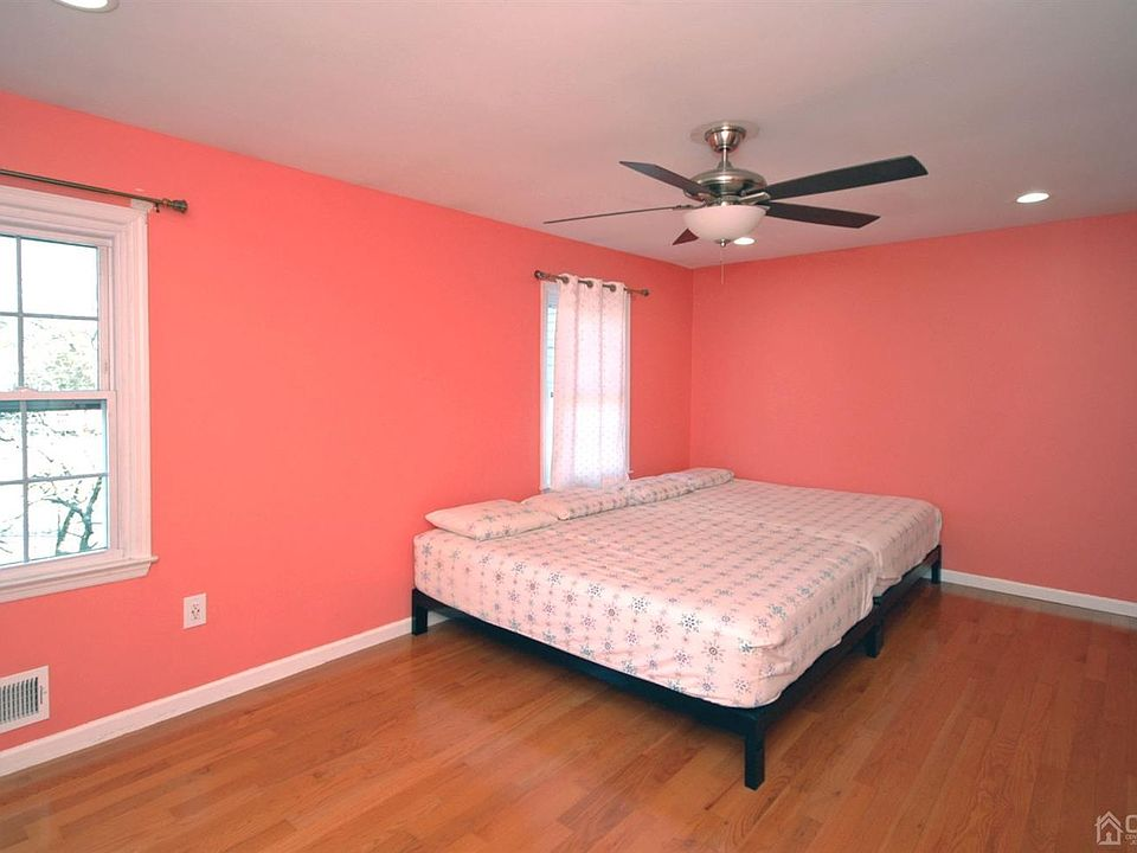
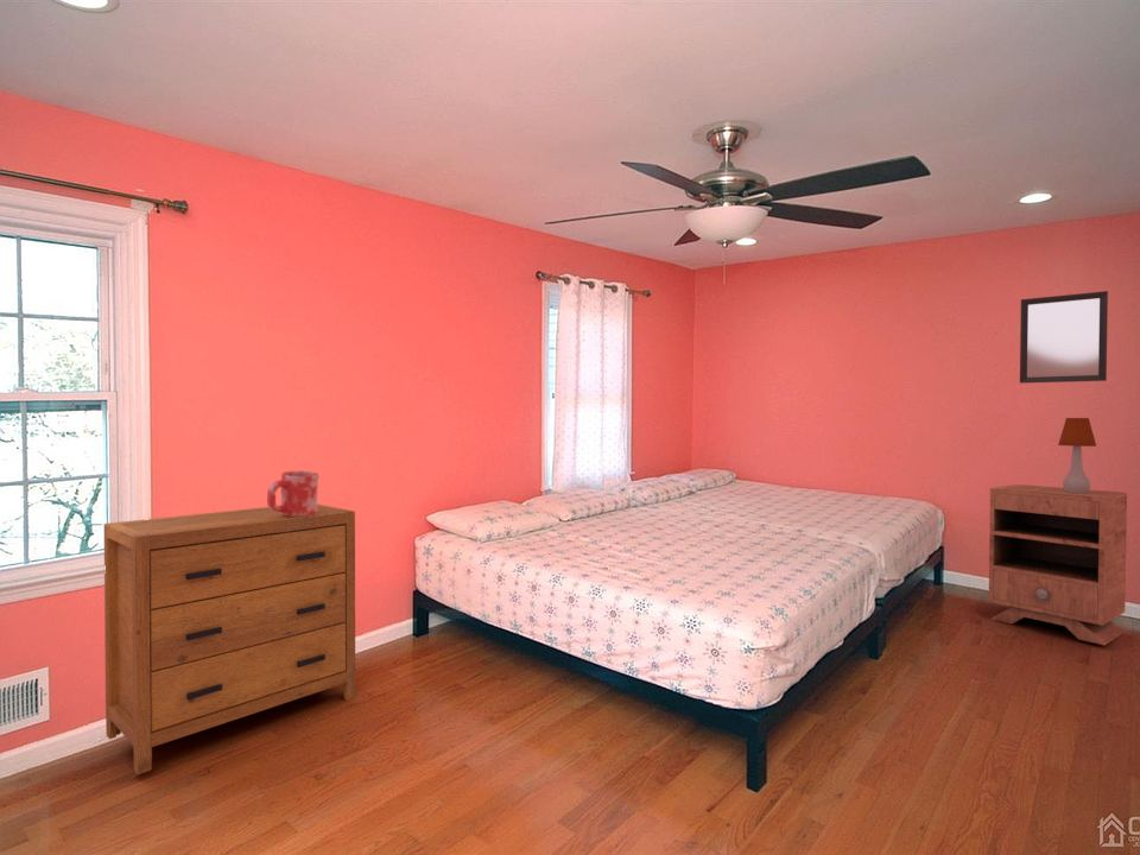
+ home mirror [1019,290,1109,385]
+ table lamp [1057,417,1097,493]
+ nightstand [988,483,1128,646]
+ vase [266,470,319,517]
+ dresser [103,504,356,775]
